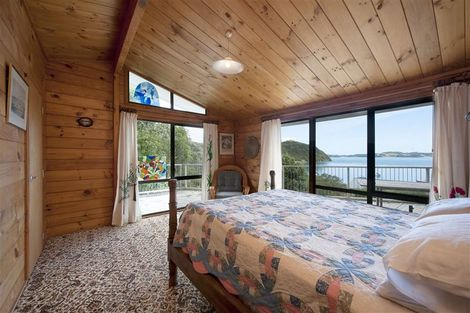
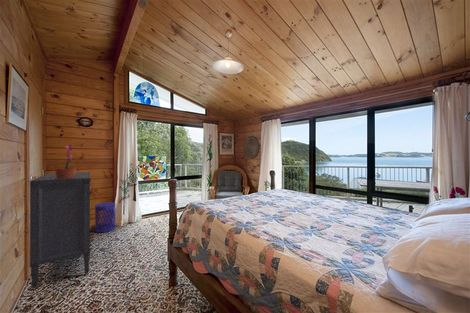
+ waste bin [94,201,117,233]
+ dresser [28,171,92,289]
+ potted plant [49,144,77,178]
